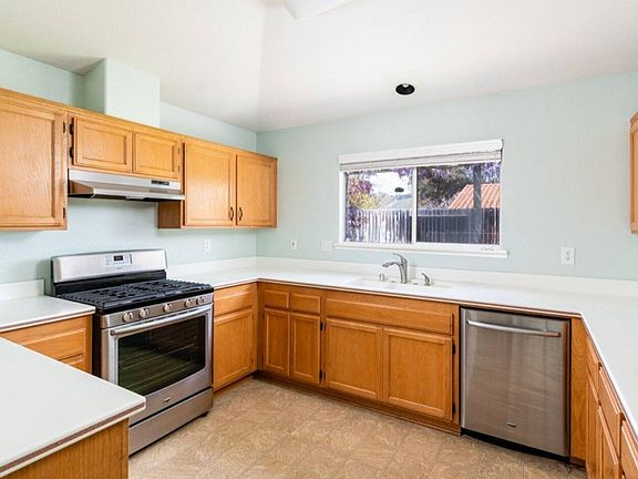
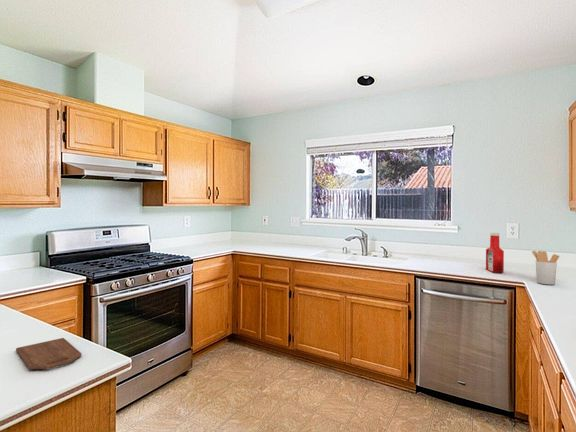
+ cutting board [15,337,82,371]
+ utensil holder [531,250,560,285]
+ soap bottle [485,232,505,274]
